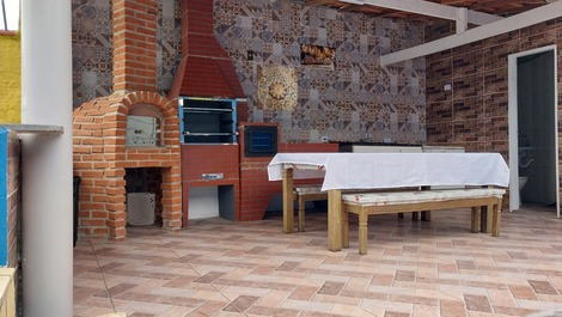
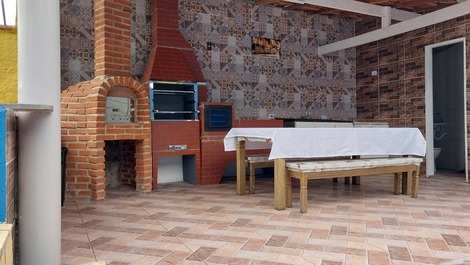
- waste bin [127,191,155,227]
- wall art [256,63,299,112]
